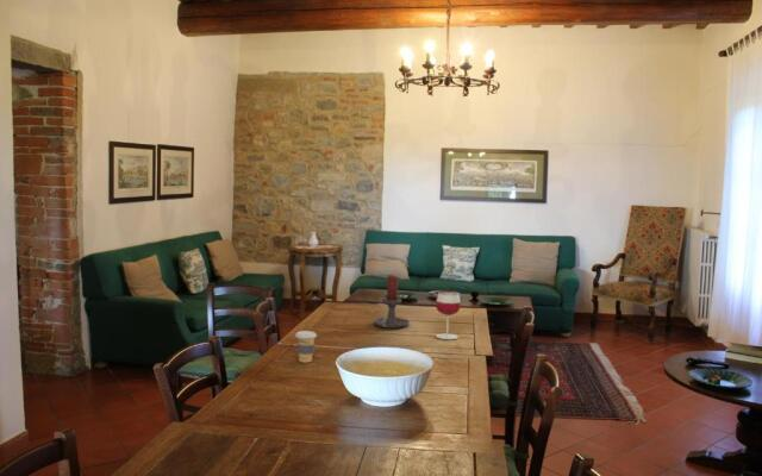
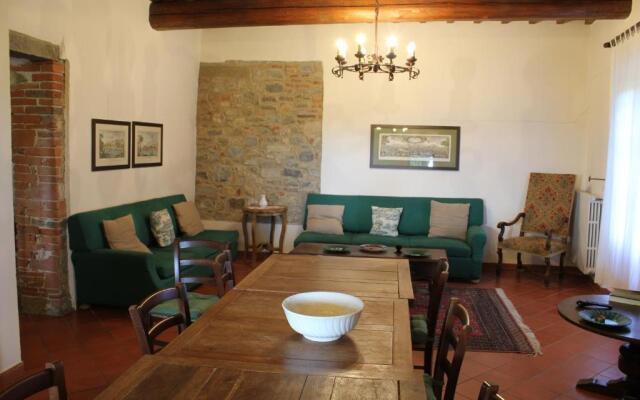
- coffee cup [294,330,318,364]
- candle holder [373,274,411,330]
- wineglass [435,292,462,340]
